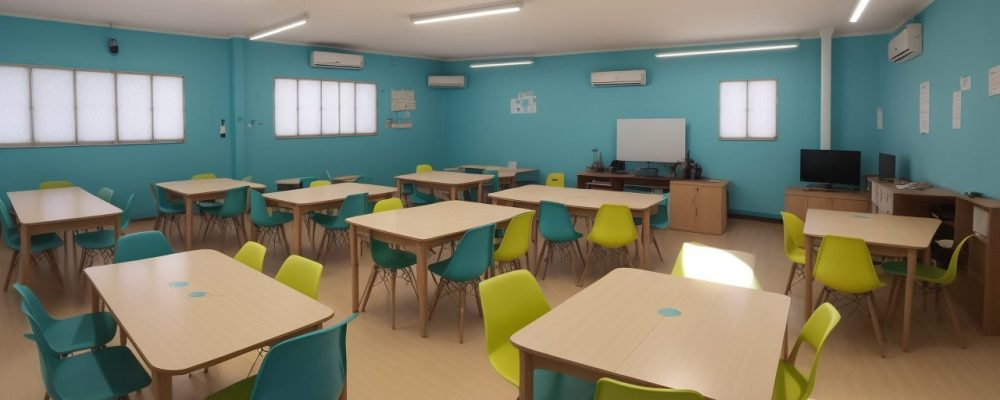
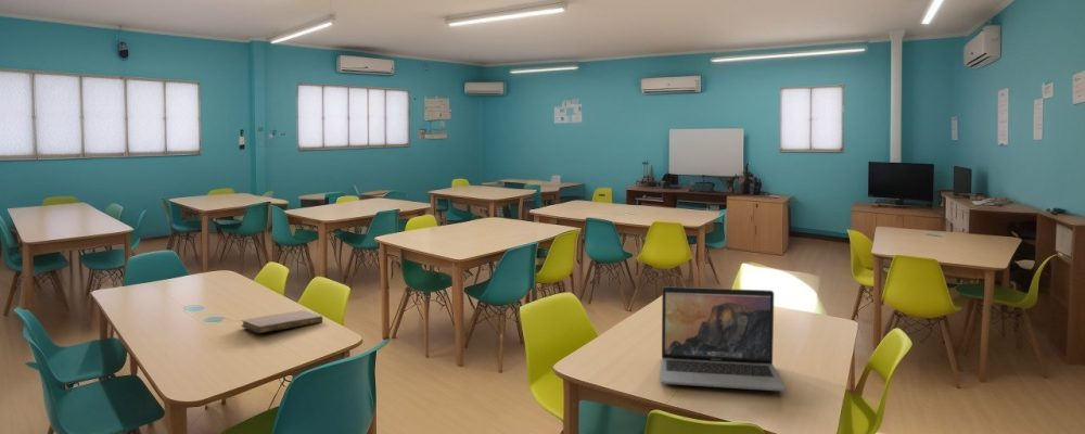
+ laptop [660,286,787,392]
+ notebook [240,309,324,334]
